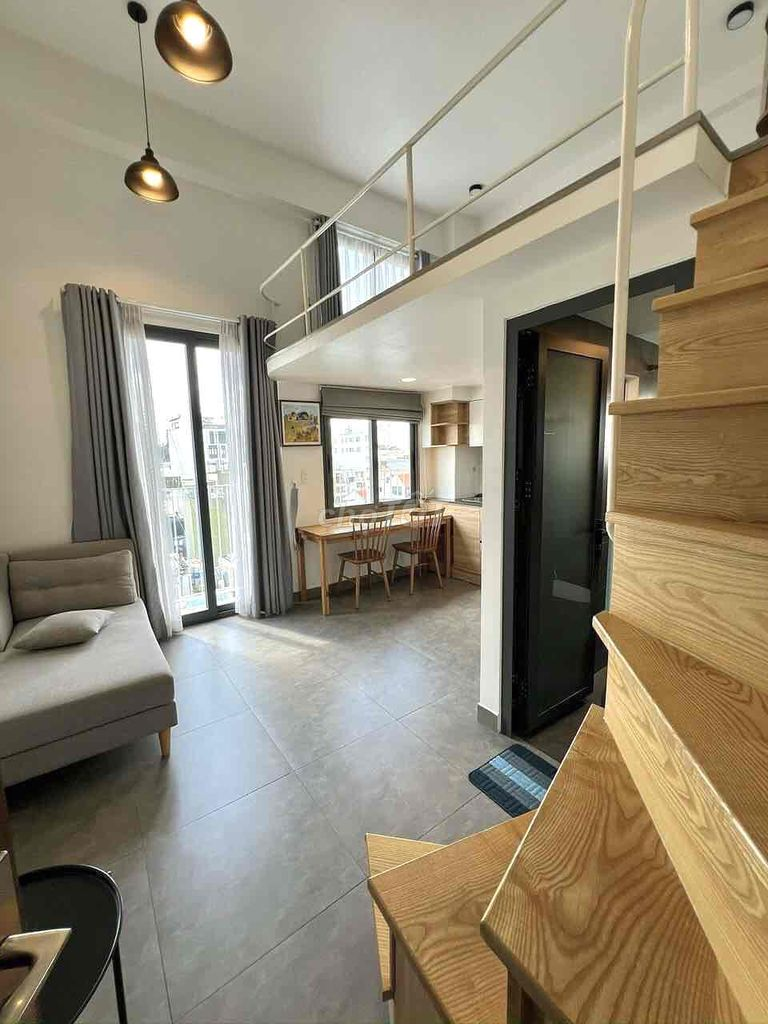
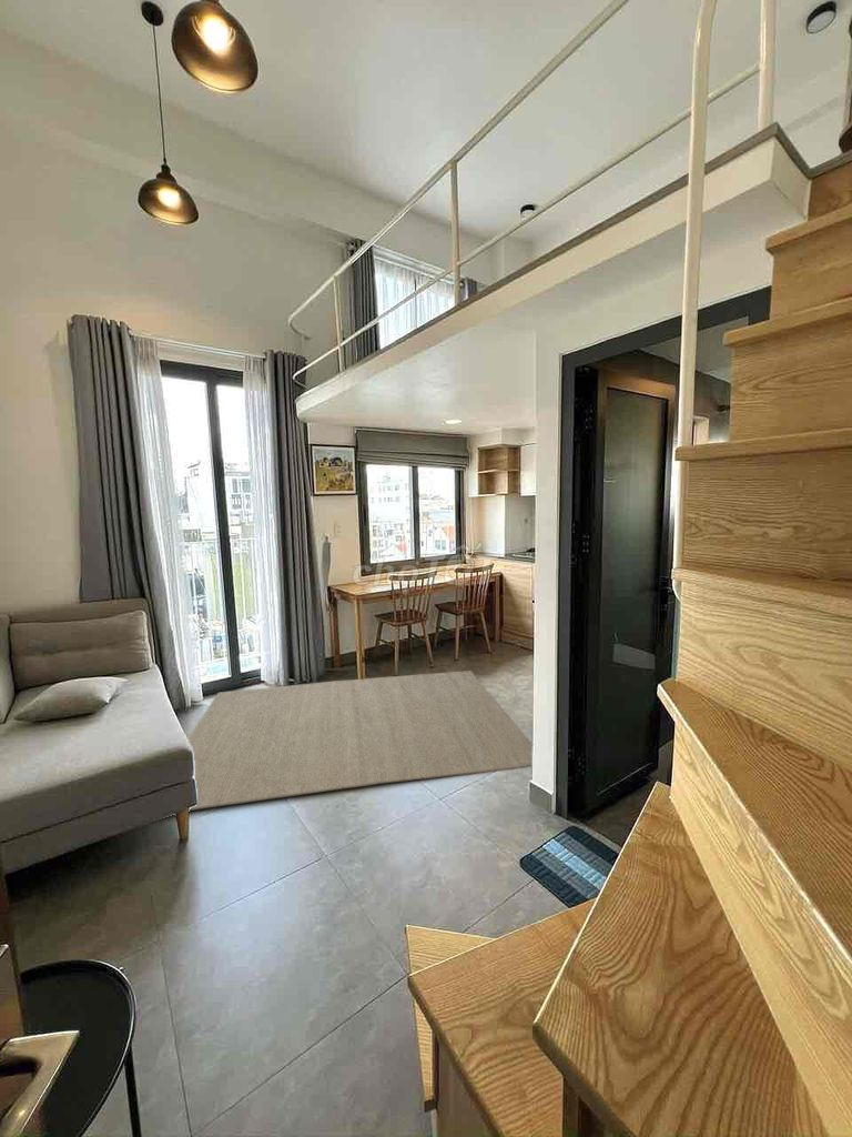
+ rug [187,670,532,812]
